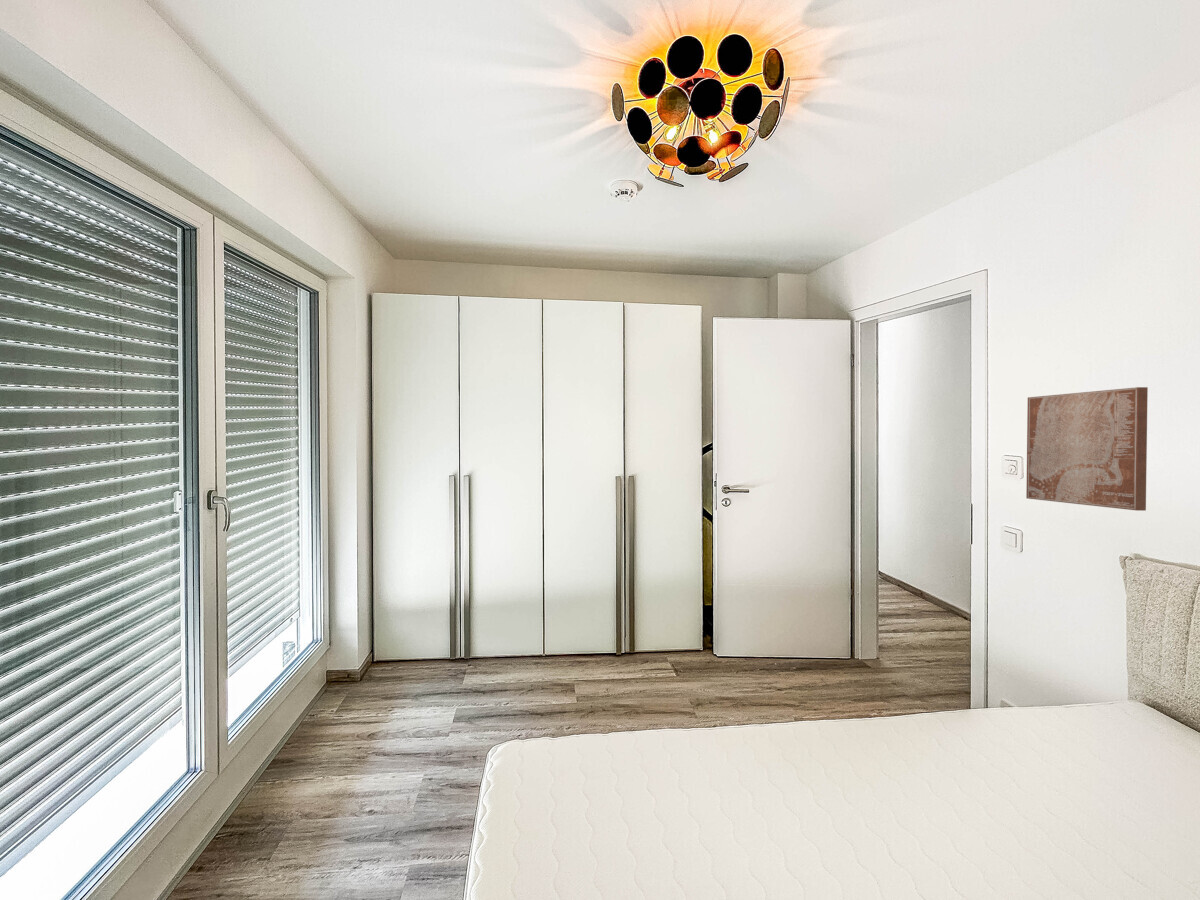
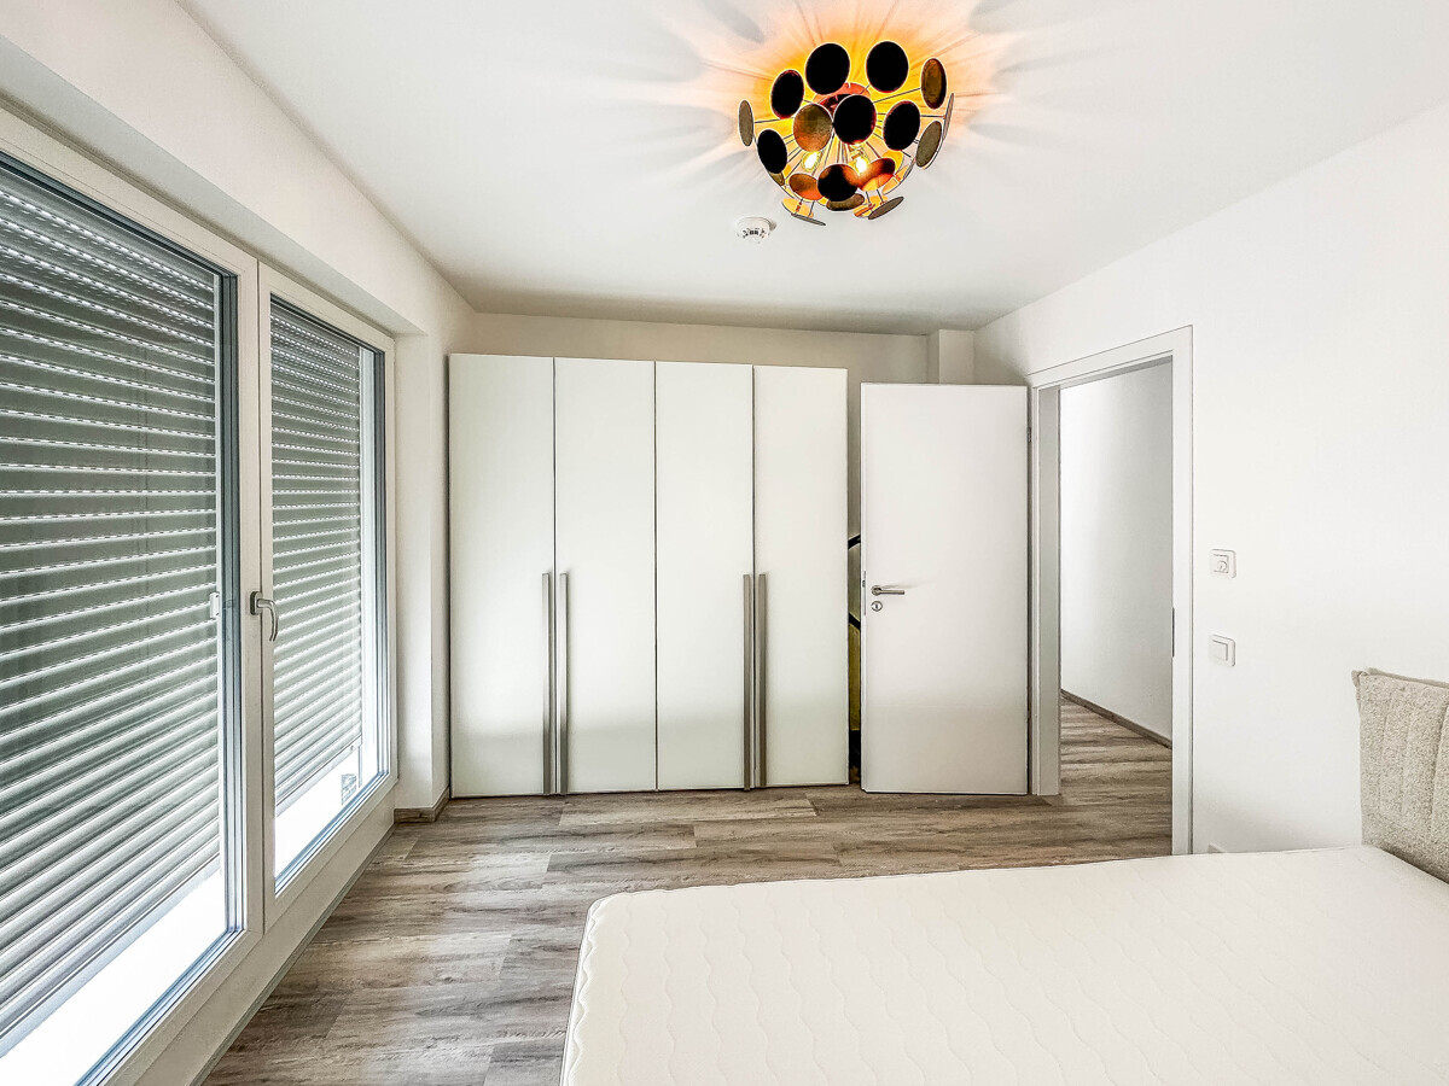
- wall art [1025,386,1149,512]
